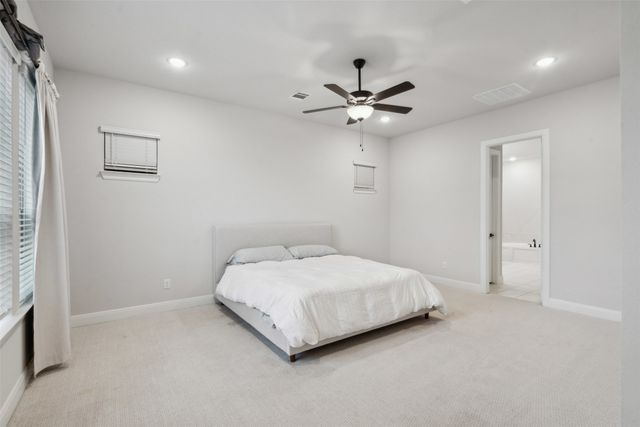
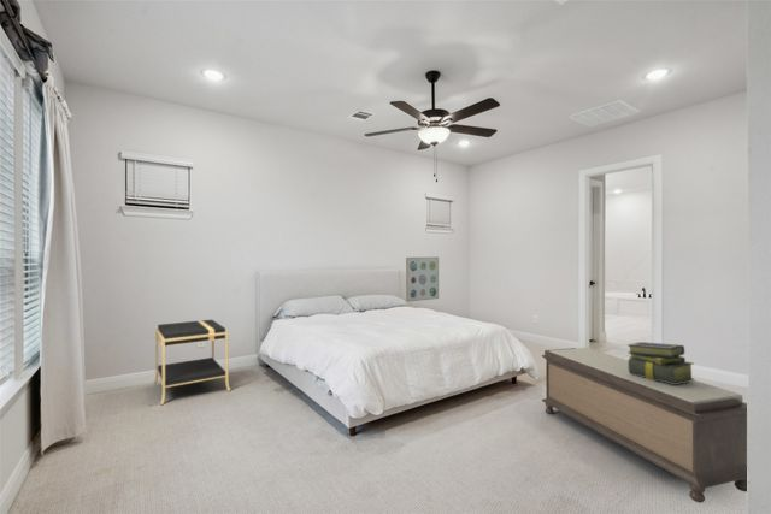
+ bench [541,347,748,503]
+ stack of books [626,341,696,384]
+ nightstand [153,319,231,406]
+ wall art [405,256,440,303]
